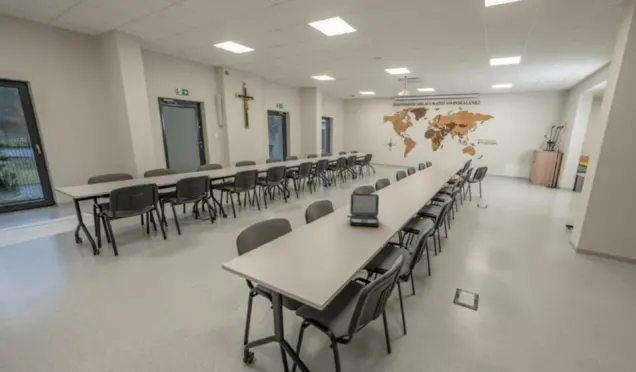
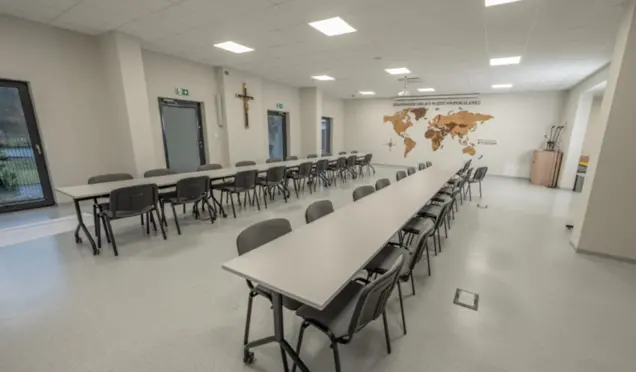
- laptop [346,192,380,228]
